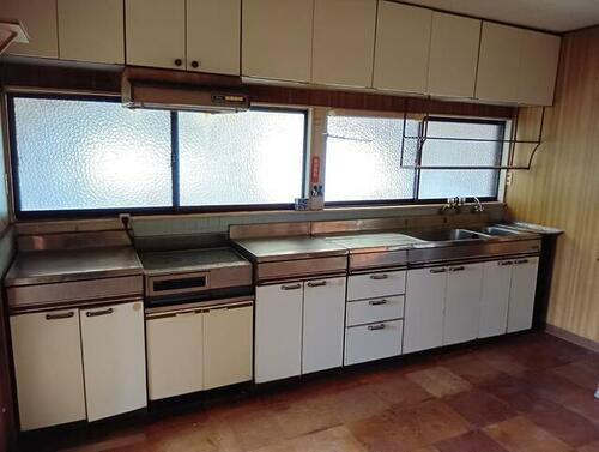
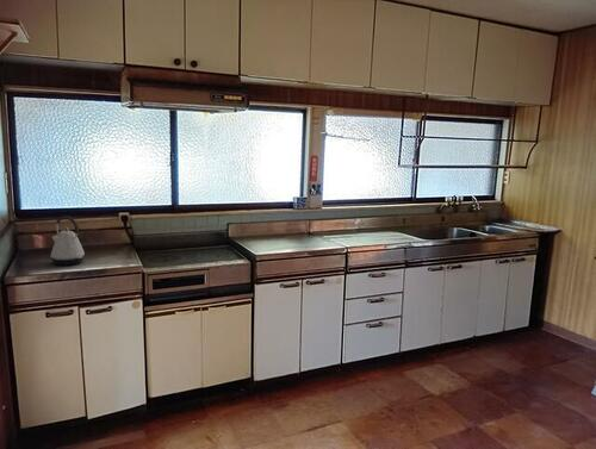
+ kettle [50,214,86,267]
